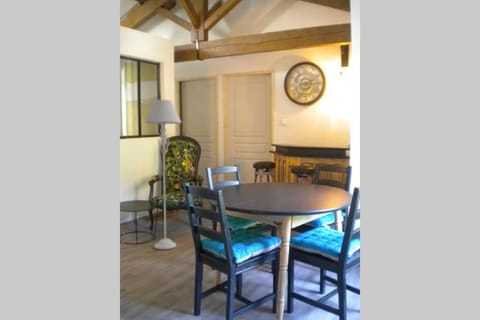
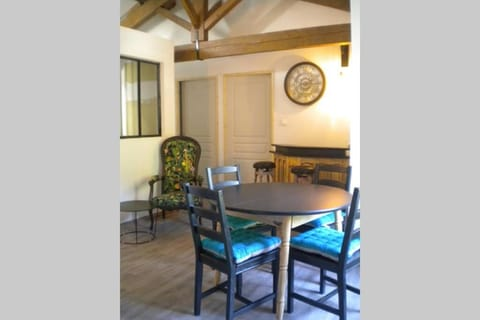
- floor lamp [144,99,182,250]
